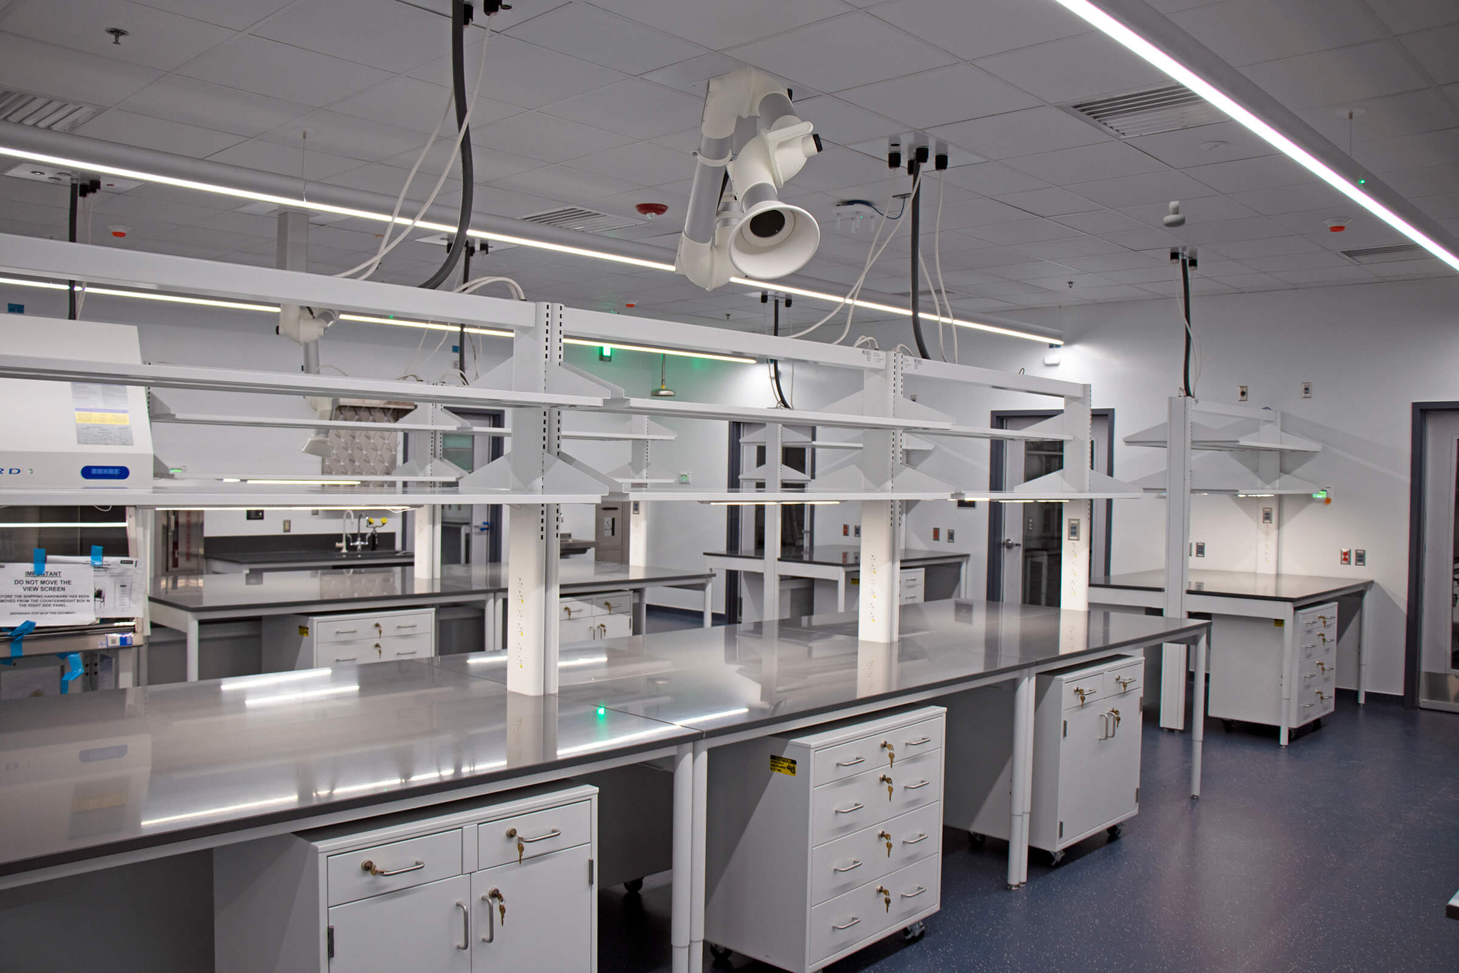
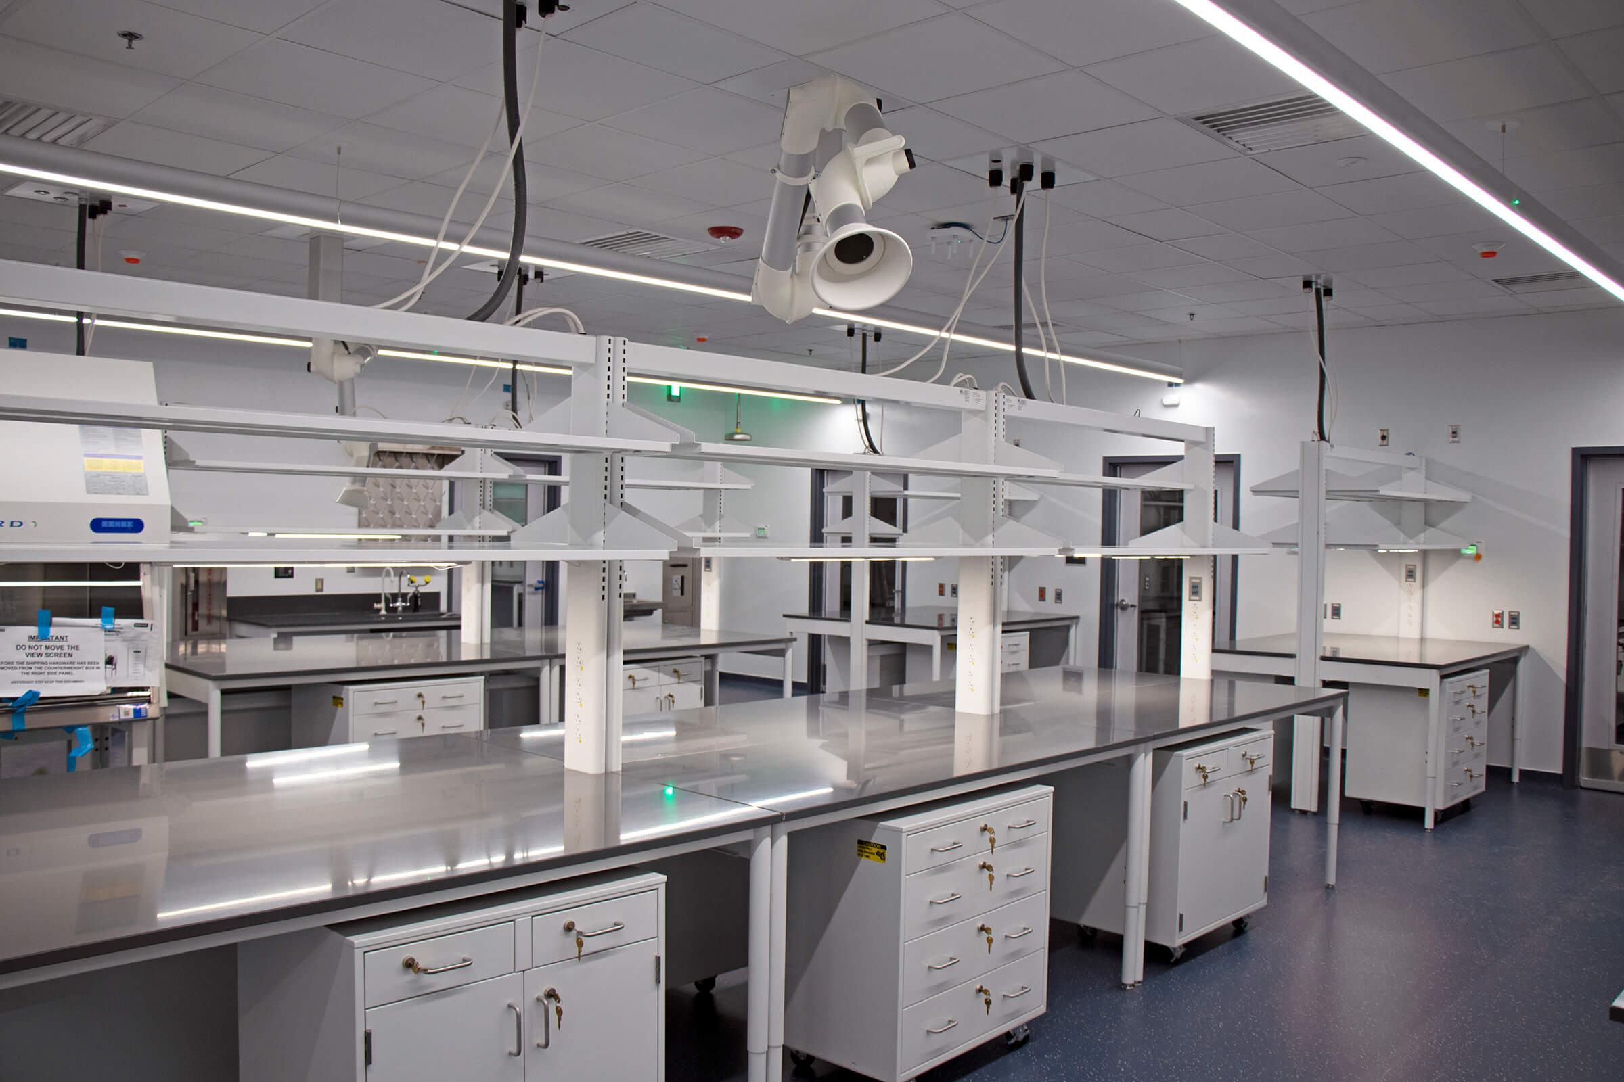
- security camera [1163,200,1187,228]
